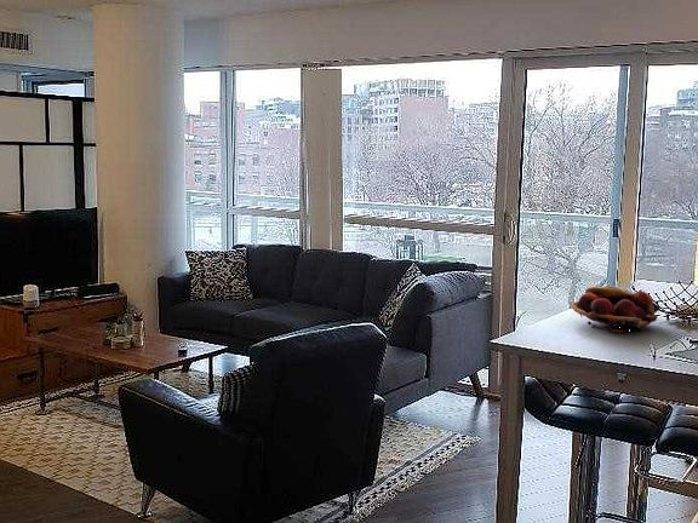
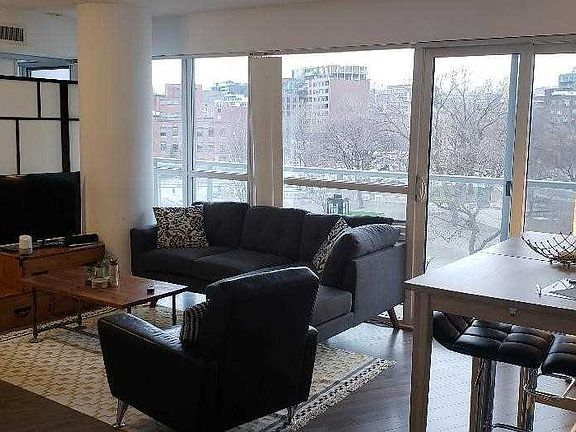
- fruit basket [568,286,662,333]
